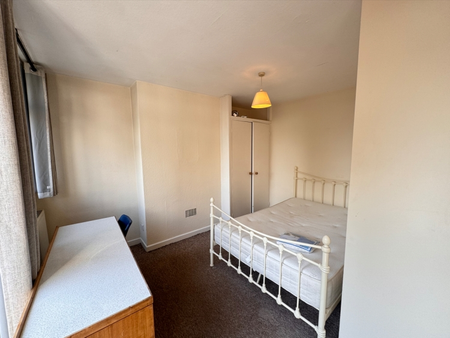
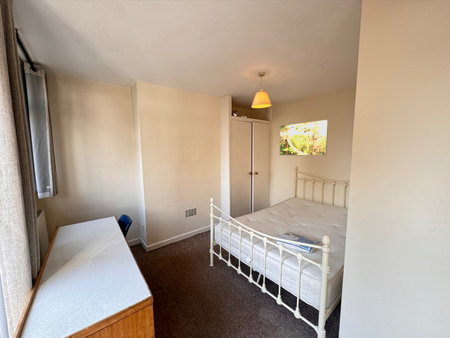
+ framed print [279,119,329,157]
